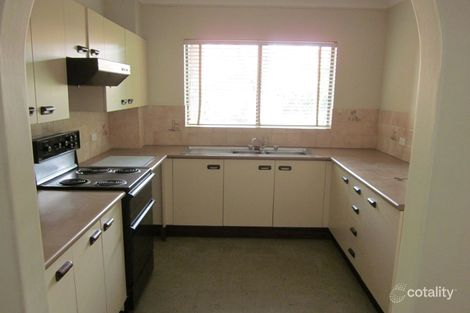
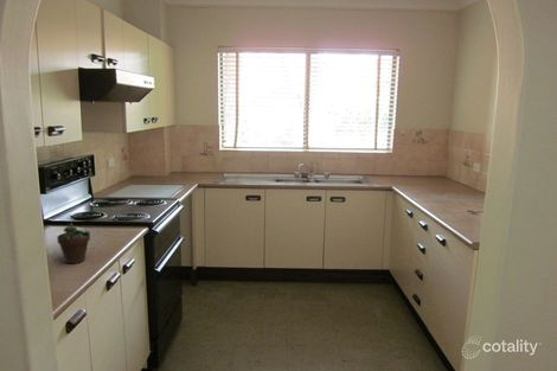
+ succulent plant [56,213,91,264]
